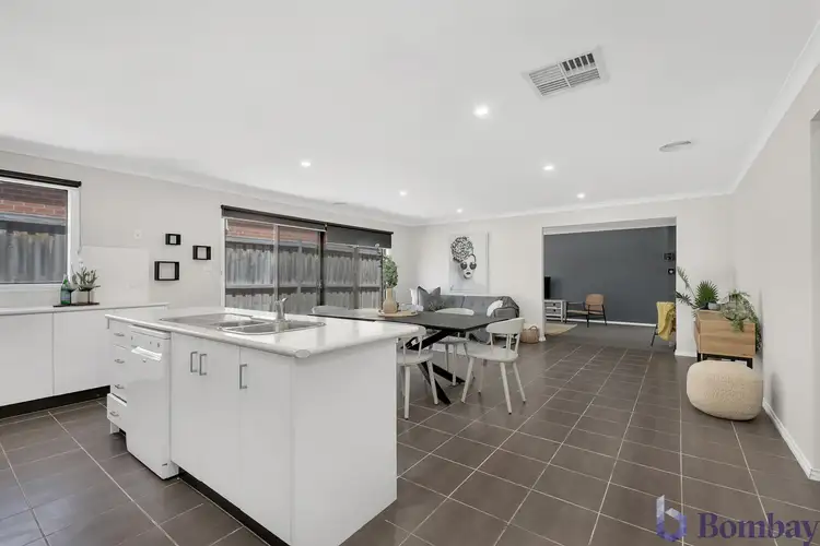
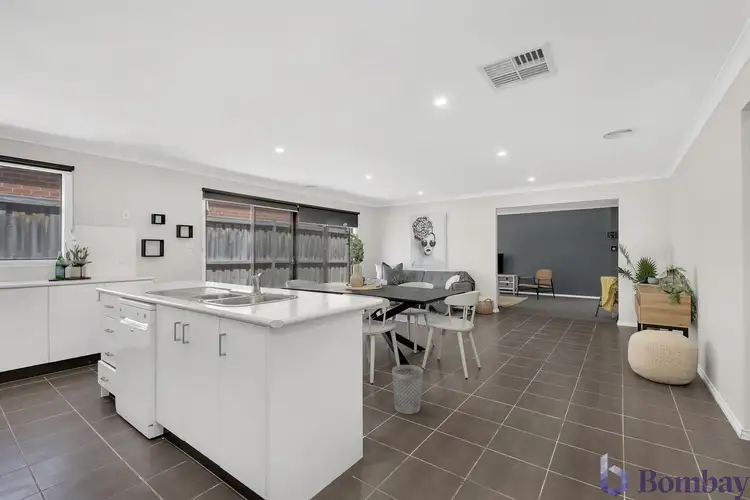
+ wastebasket [391,364,424,415]
